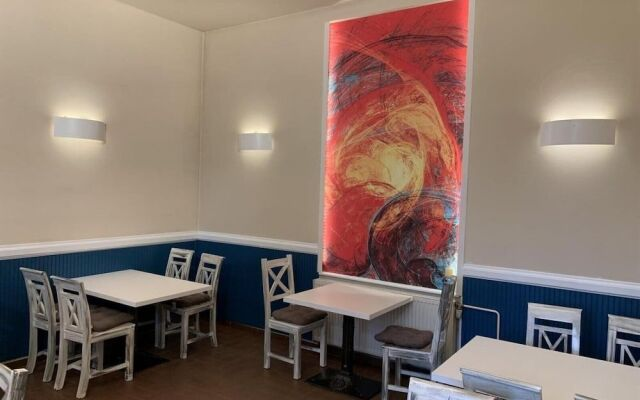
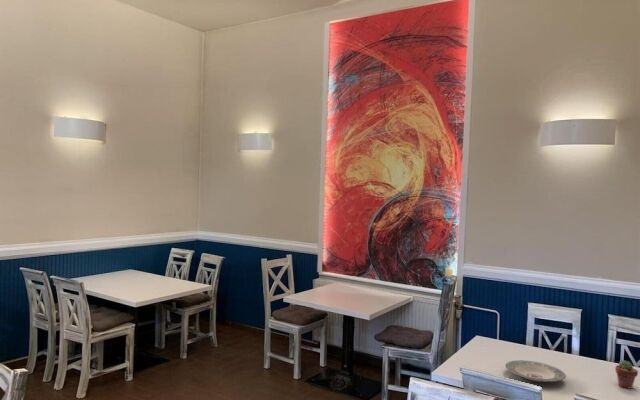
+ potted succulent [614,359,639,389]
+ plate [505,359,567,383]
